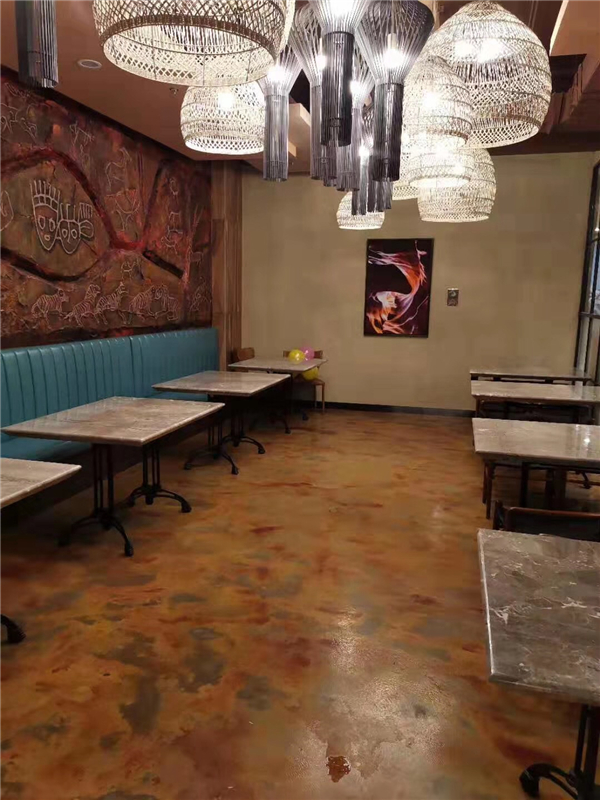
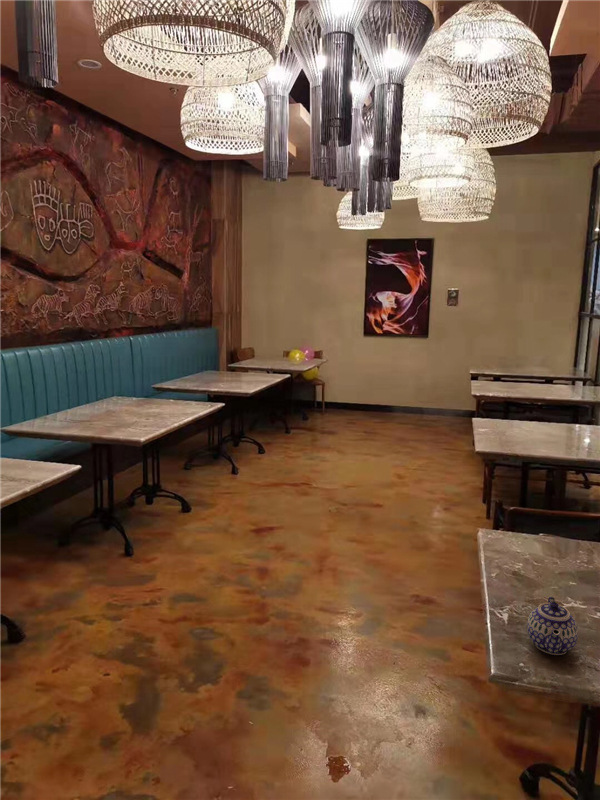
+ teapot [526,596,579,656]
